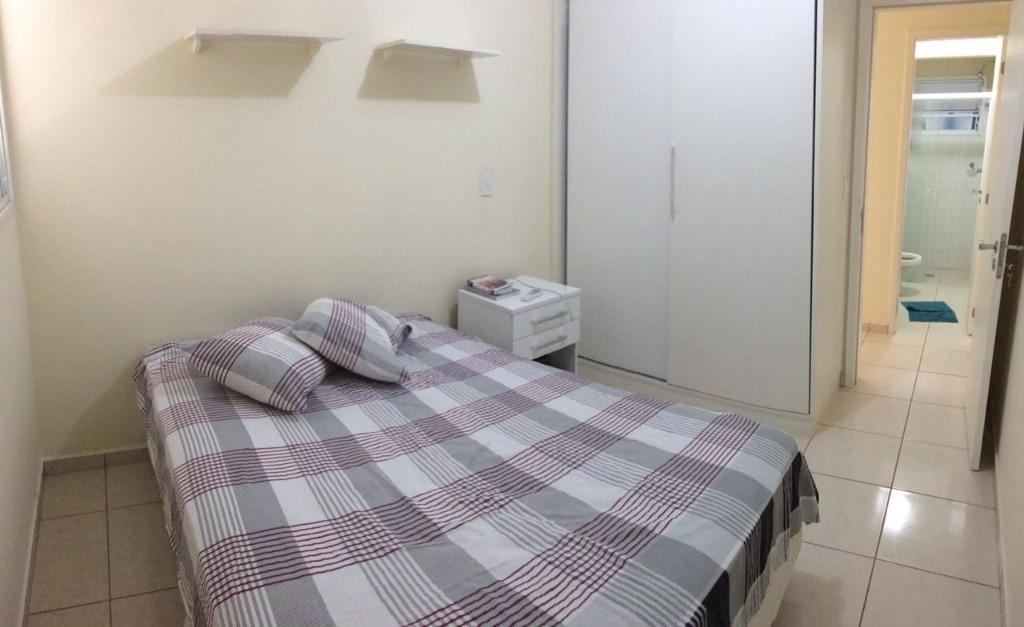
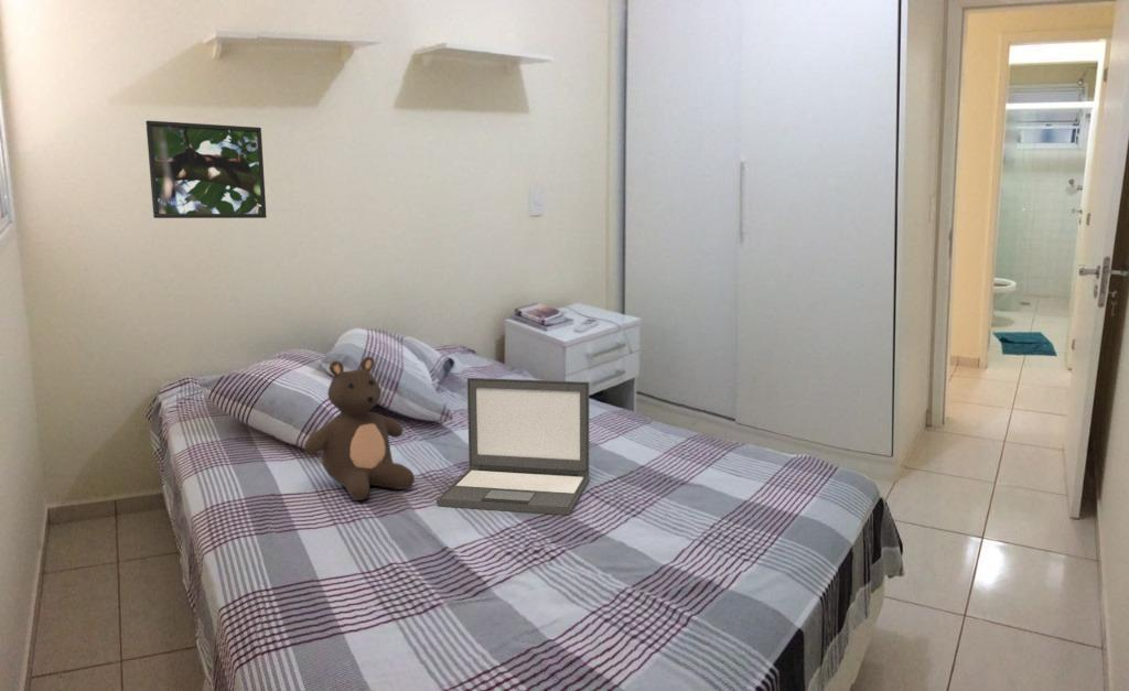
+ teddy bear [303,356,416,501]
+ laptop [436,377,591,516]
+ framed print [144,119,268,219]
